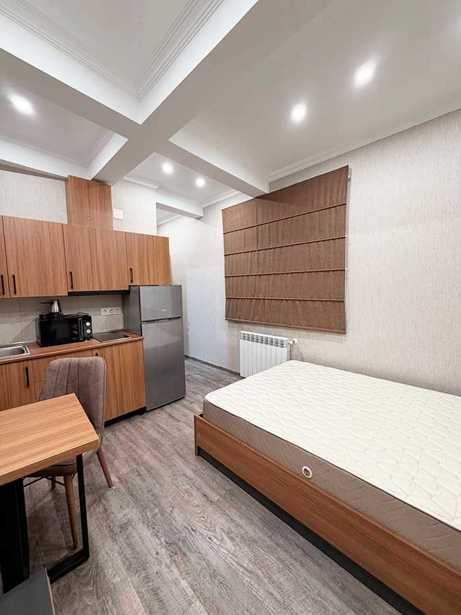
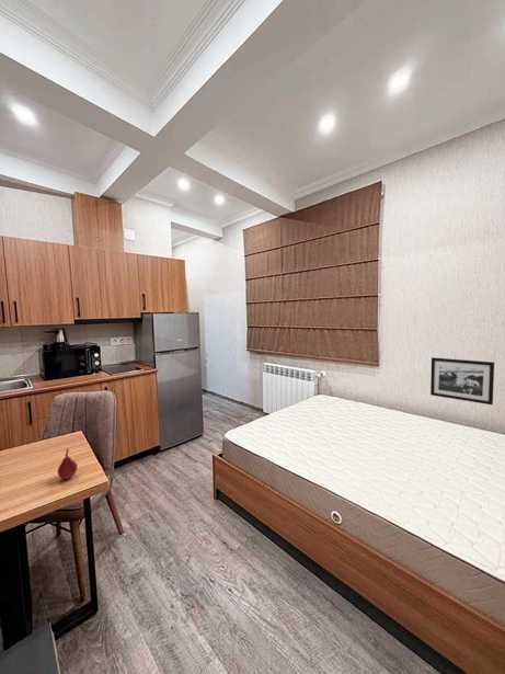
+ picture frame [429,356,495,405]
+ fruit [57,447,78,480]
